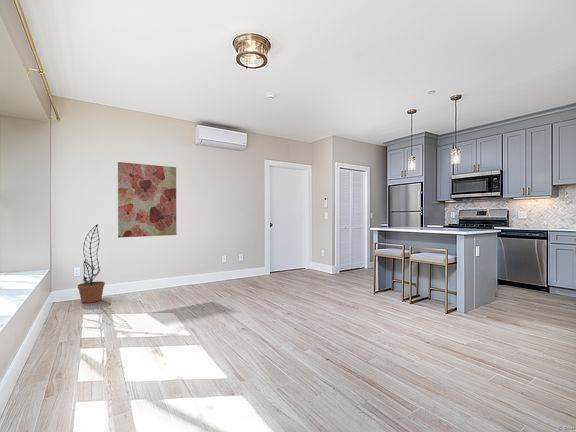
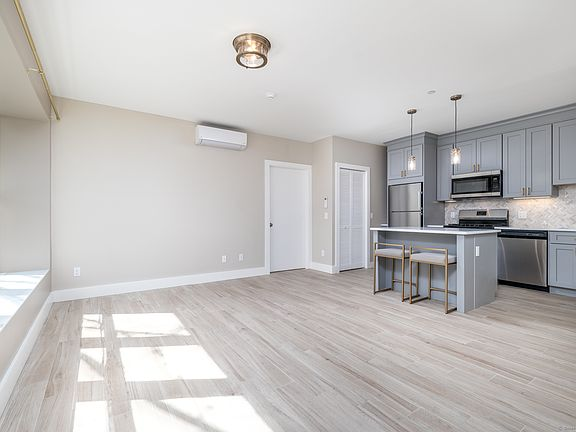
- wall art [117,161,178,239]
- decorative plant [76,223,106,304]
